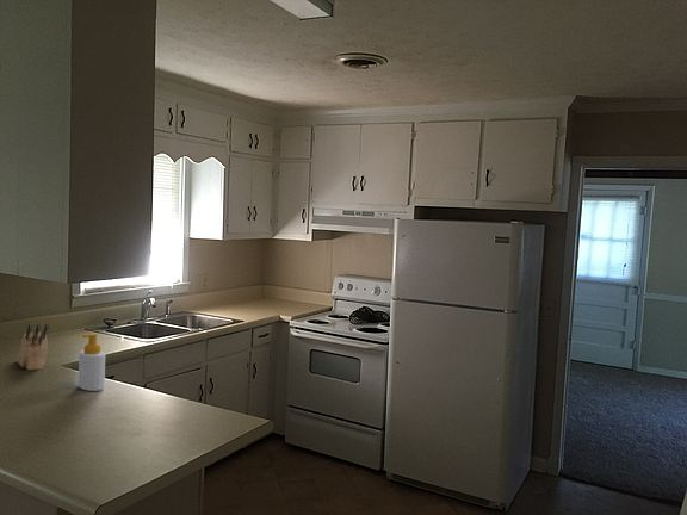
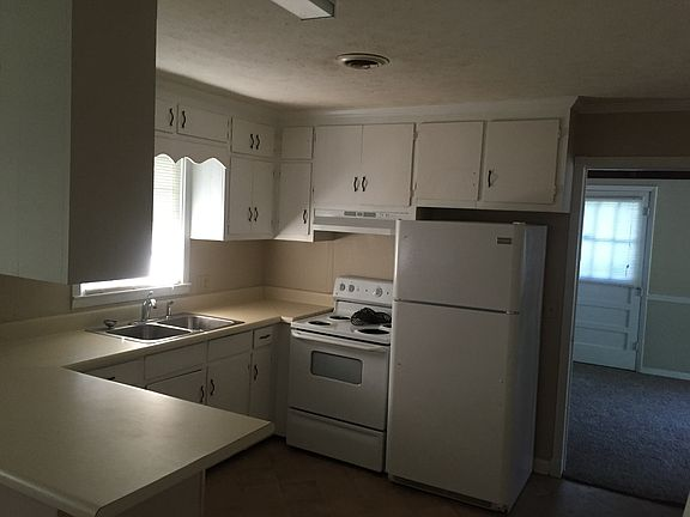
- soap bottle [78,333,106,392]
- knife block [16,323,49,371]
